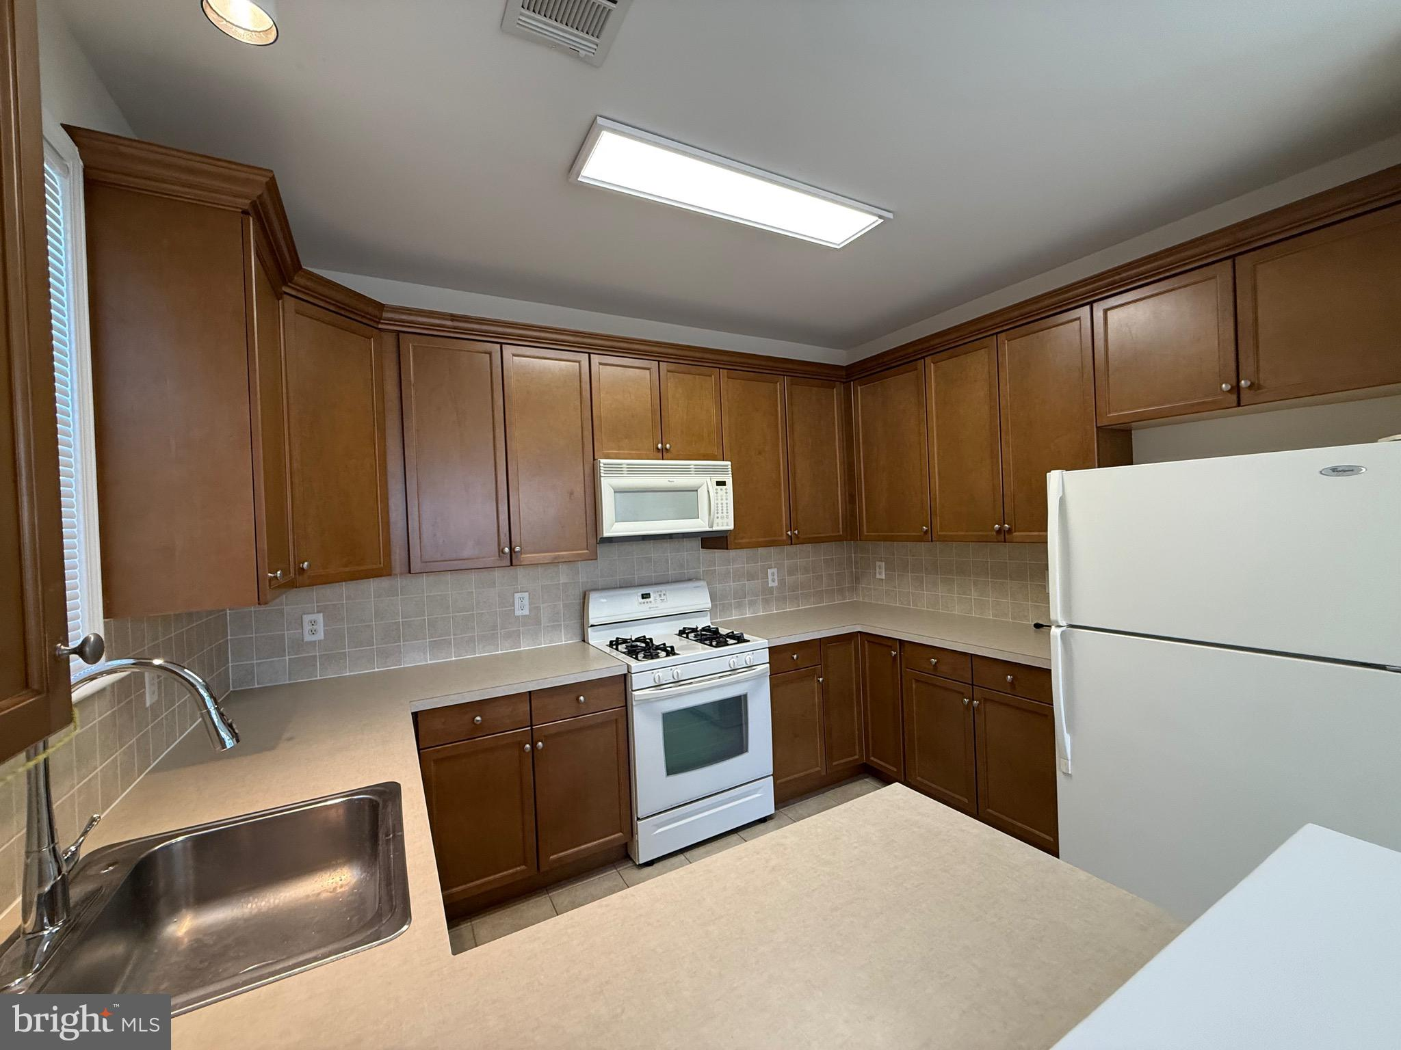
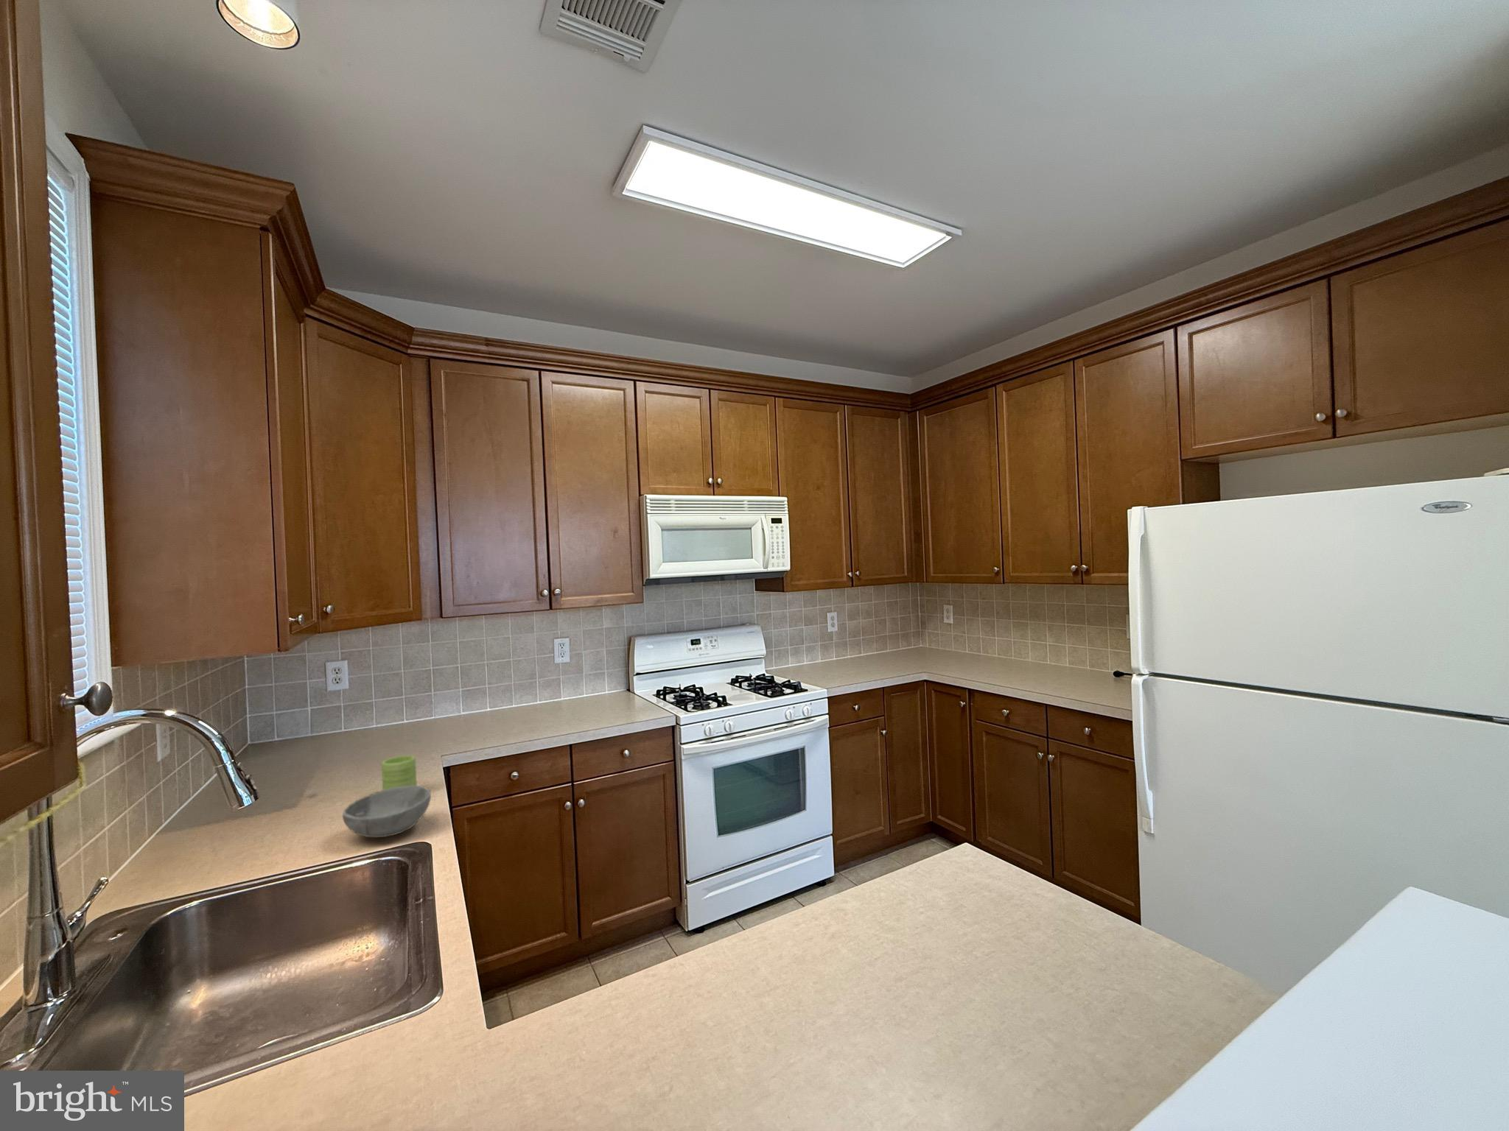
+ mug [381,754,418,791]
+ bowl [342,785,431,838]
